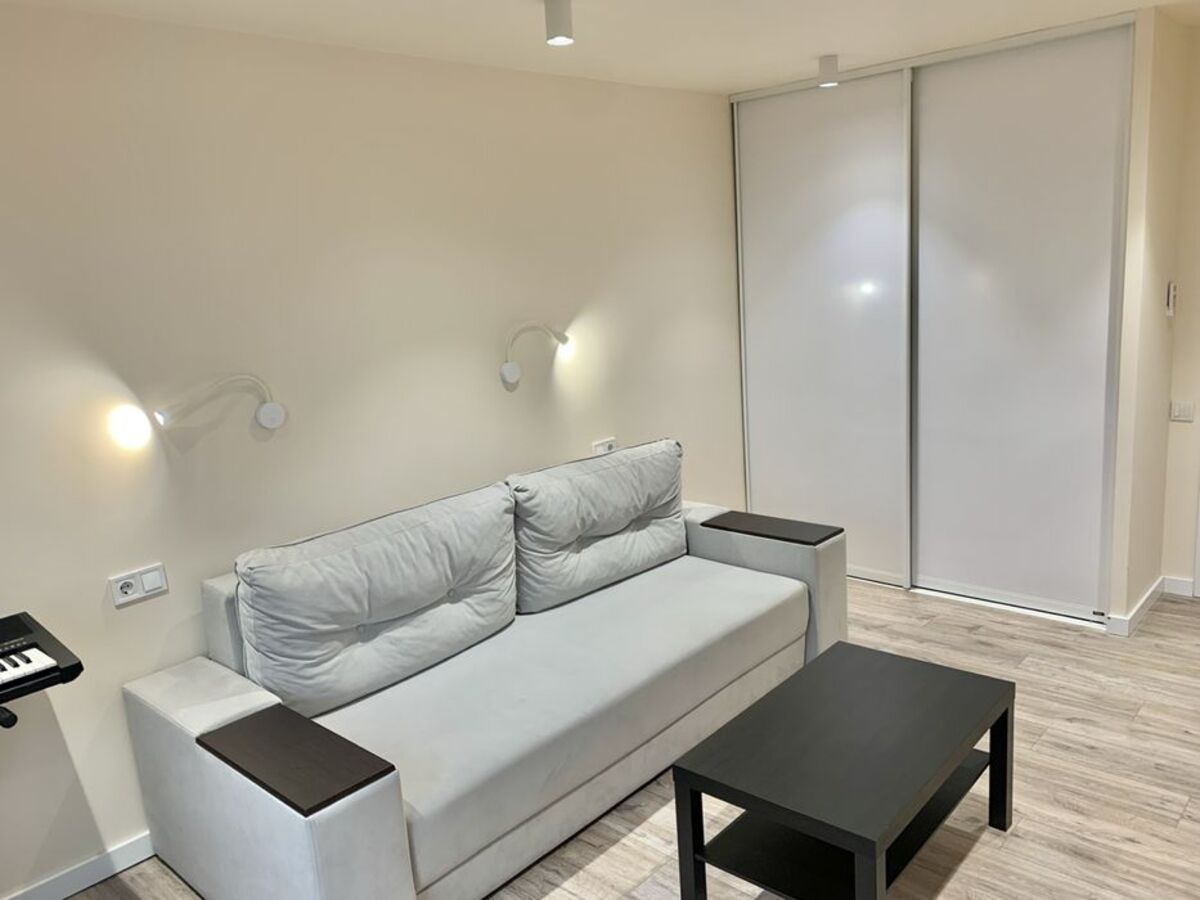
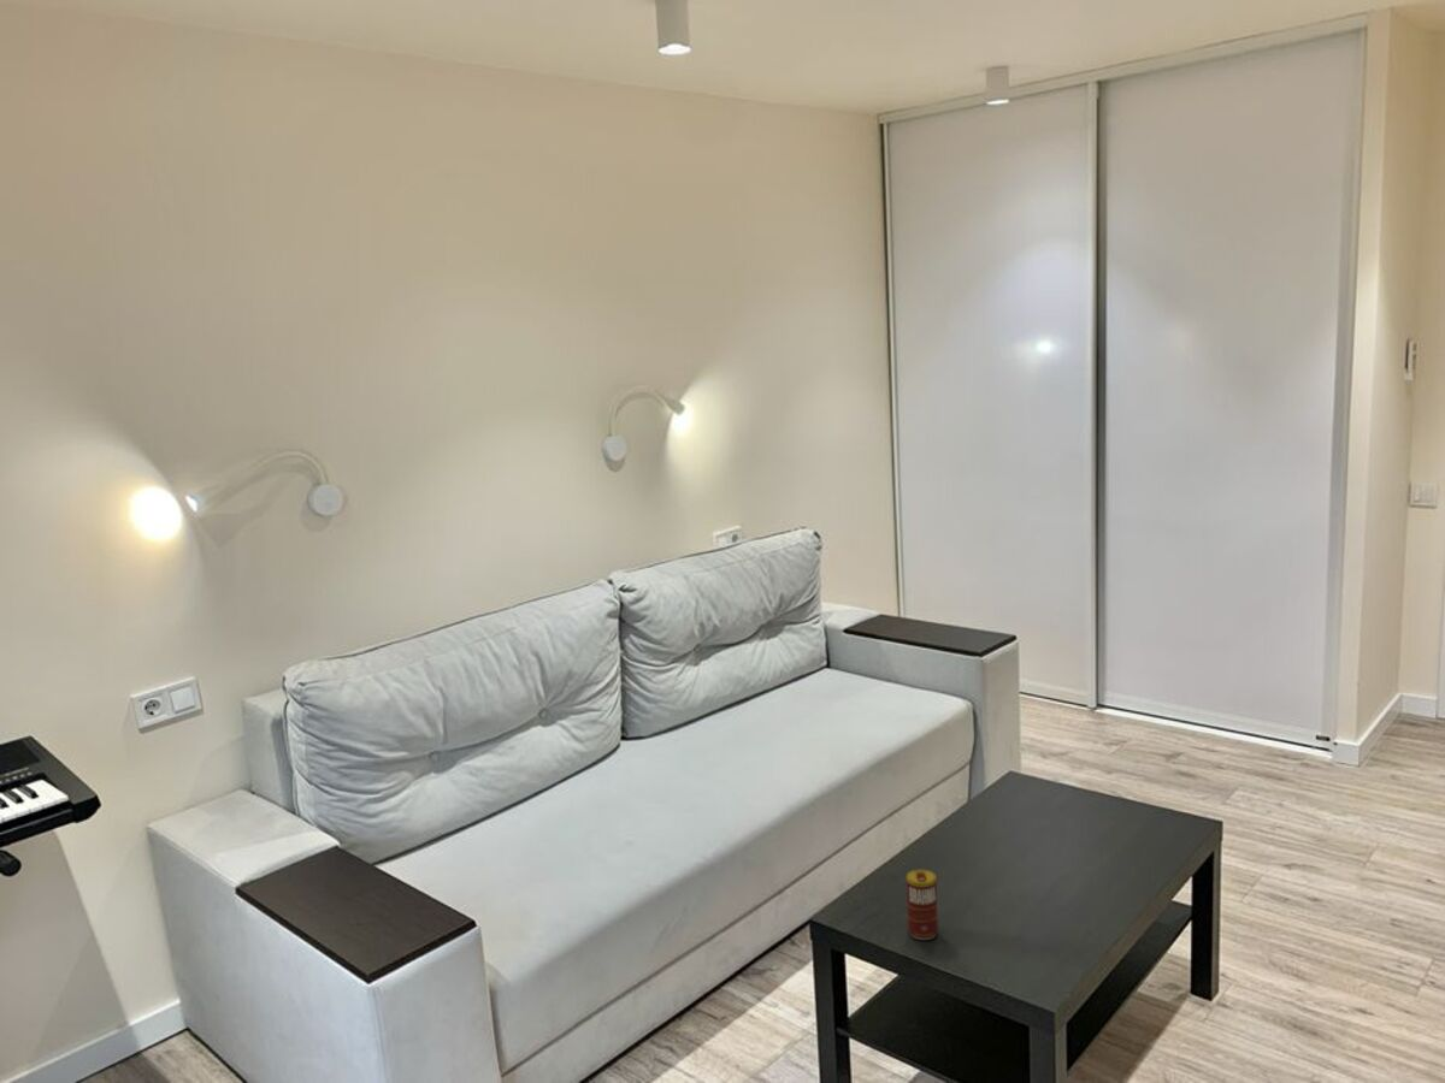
+ beverage can [906,869,939,941]
